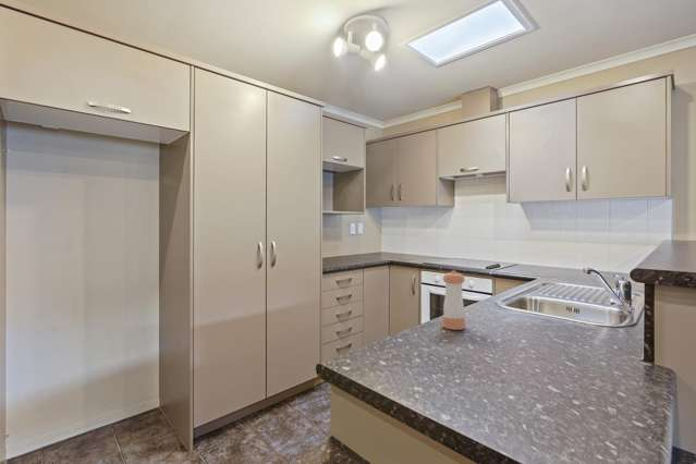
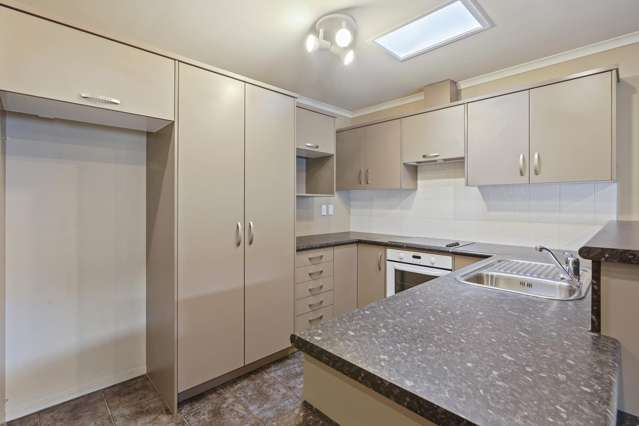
- pepper shaker [441,270,466,331]
